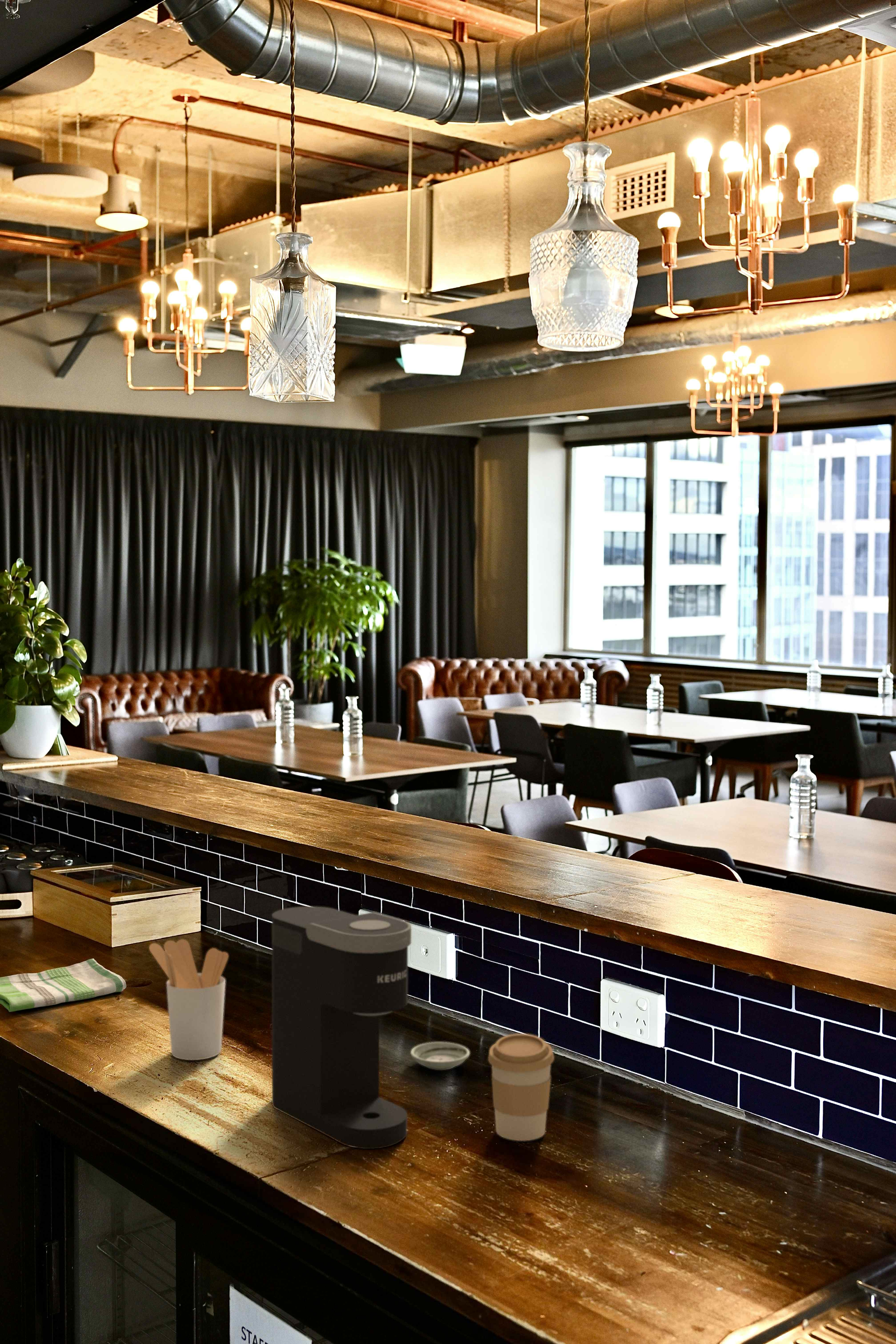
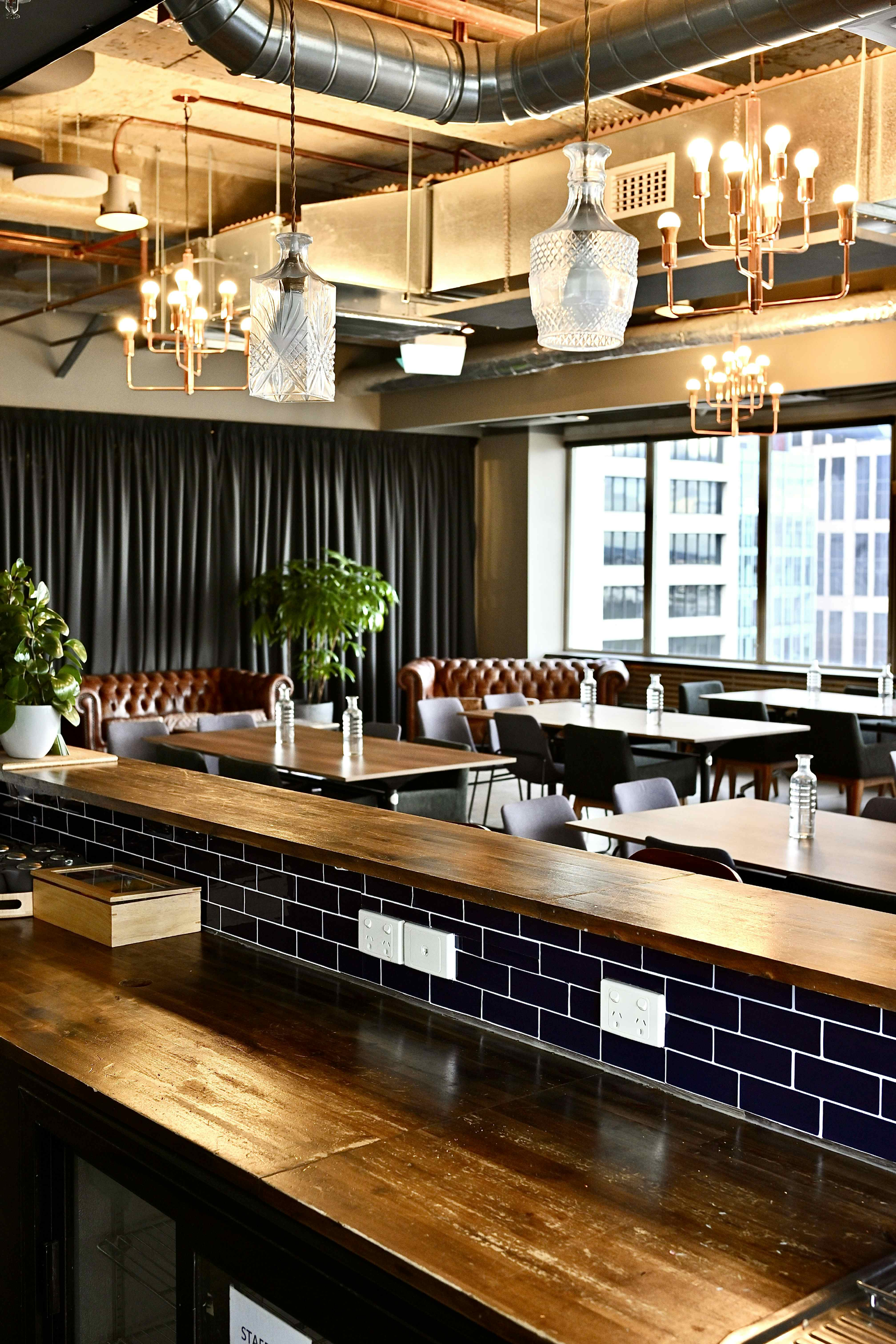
- saucer [410,1042,470,1070]
- dish towel [0,958,127,1012]
- utensil holder [149,939,229,1060]
- coffee cup [488,1033,554,1141]
- coffee maker [272,906,412,1149]
